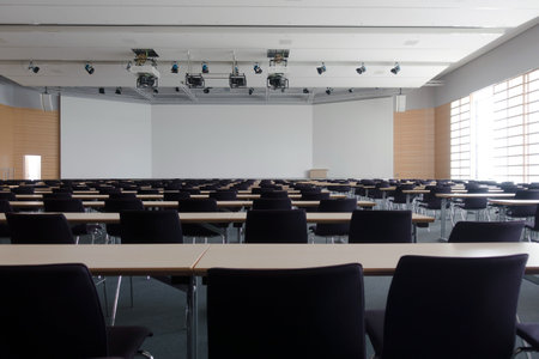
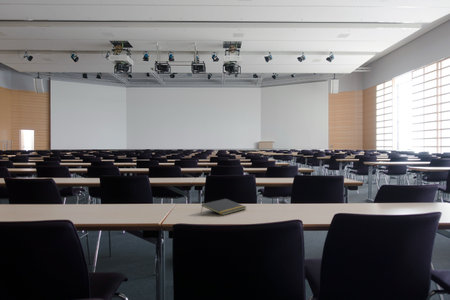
+ notepad [200,198,247,216]
